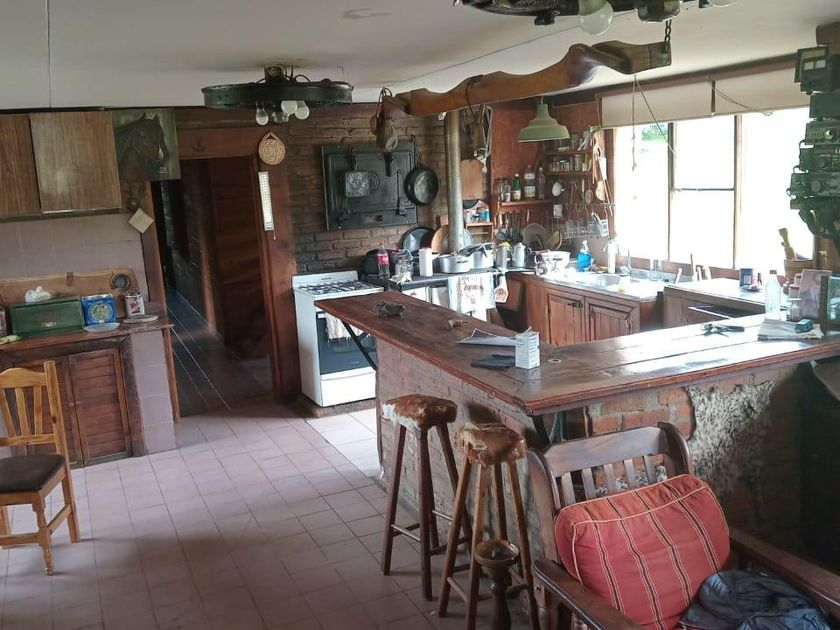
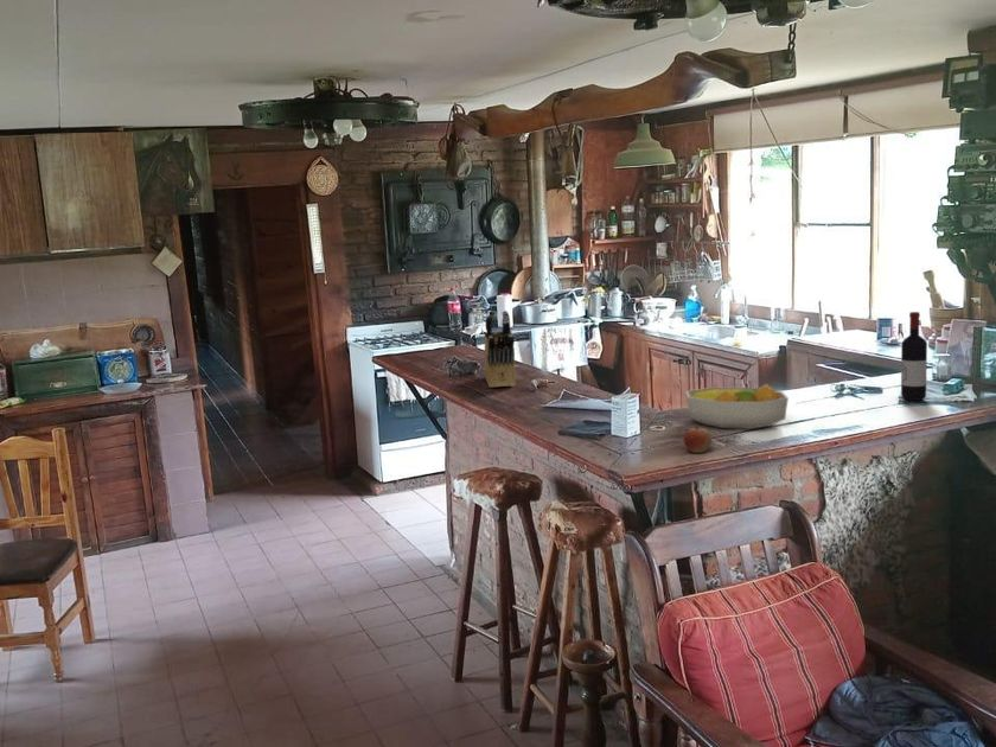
+ knife block [484,309,517,389]
+ wine bottle [900,311,928,402]
+ apple [682,424,713,454]
+ fruit bowl [684,383,790,430]
